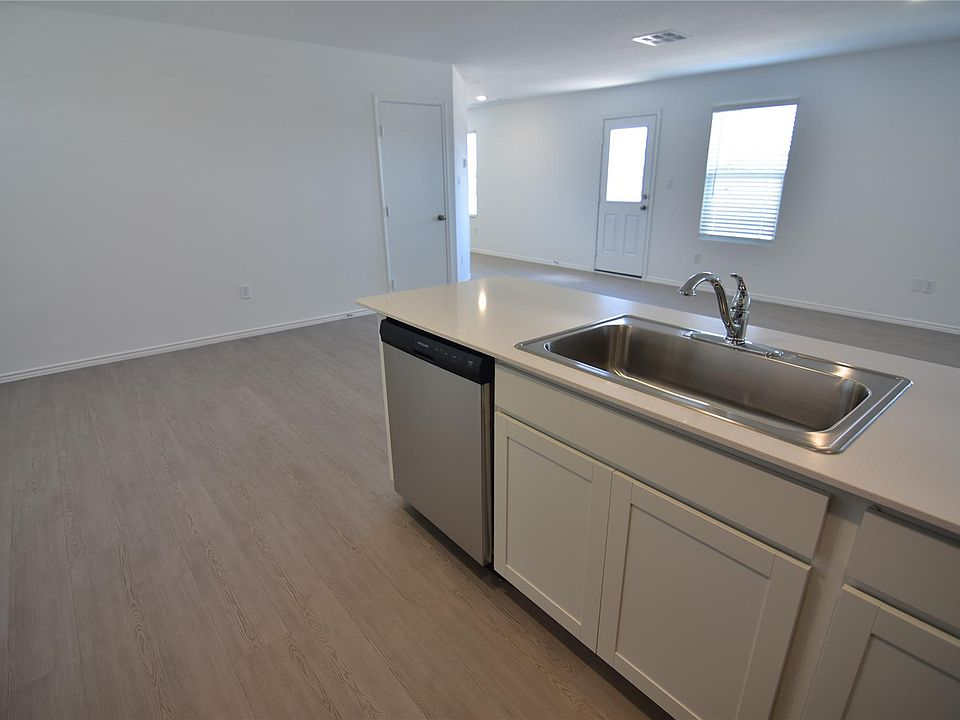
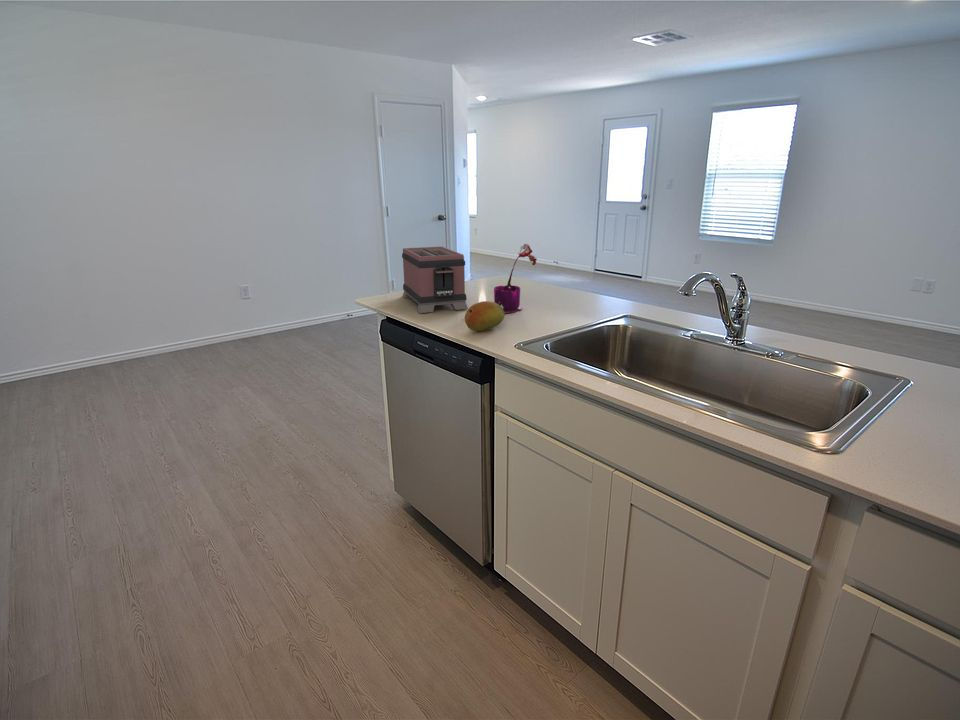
+ fruit [464,300,505,332]
+ potted plant [493,243,538,314]
+ toaster [401,246,469,314]
